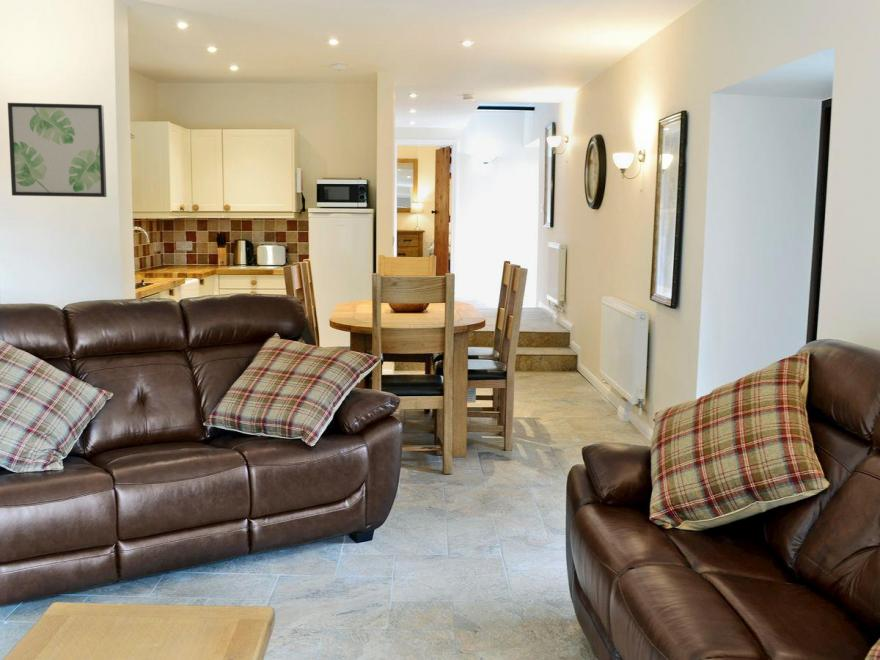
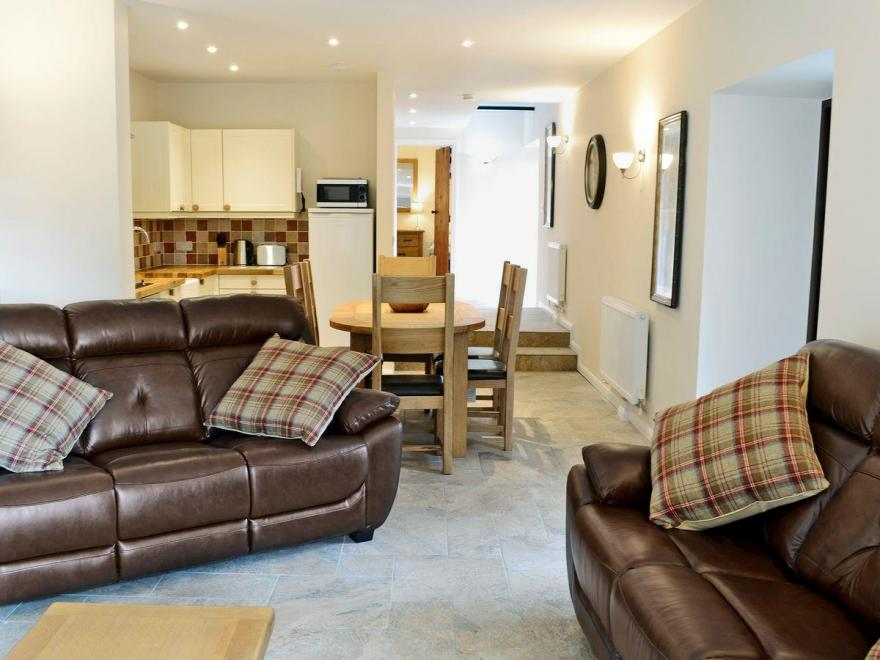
- wall art [7,102,108,198]
